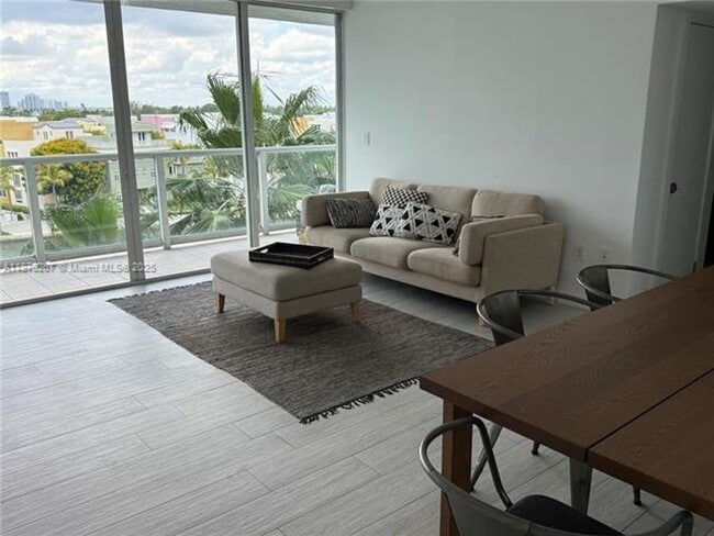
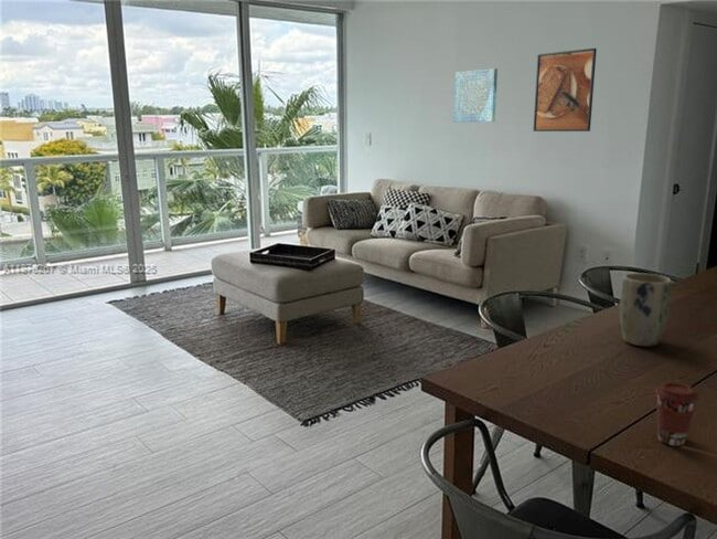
+ plant pot [619,272,672,347]
+ coffee cup [654,381,700,447]
+ wall art [452,67,499,123]
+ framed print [532,47,598,133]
